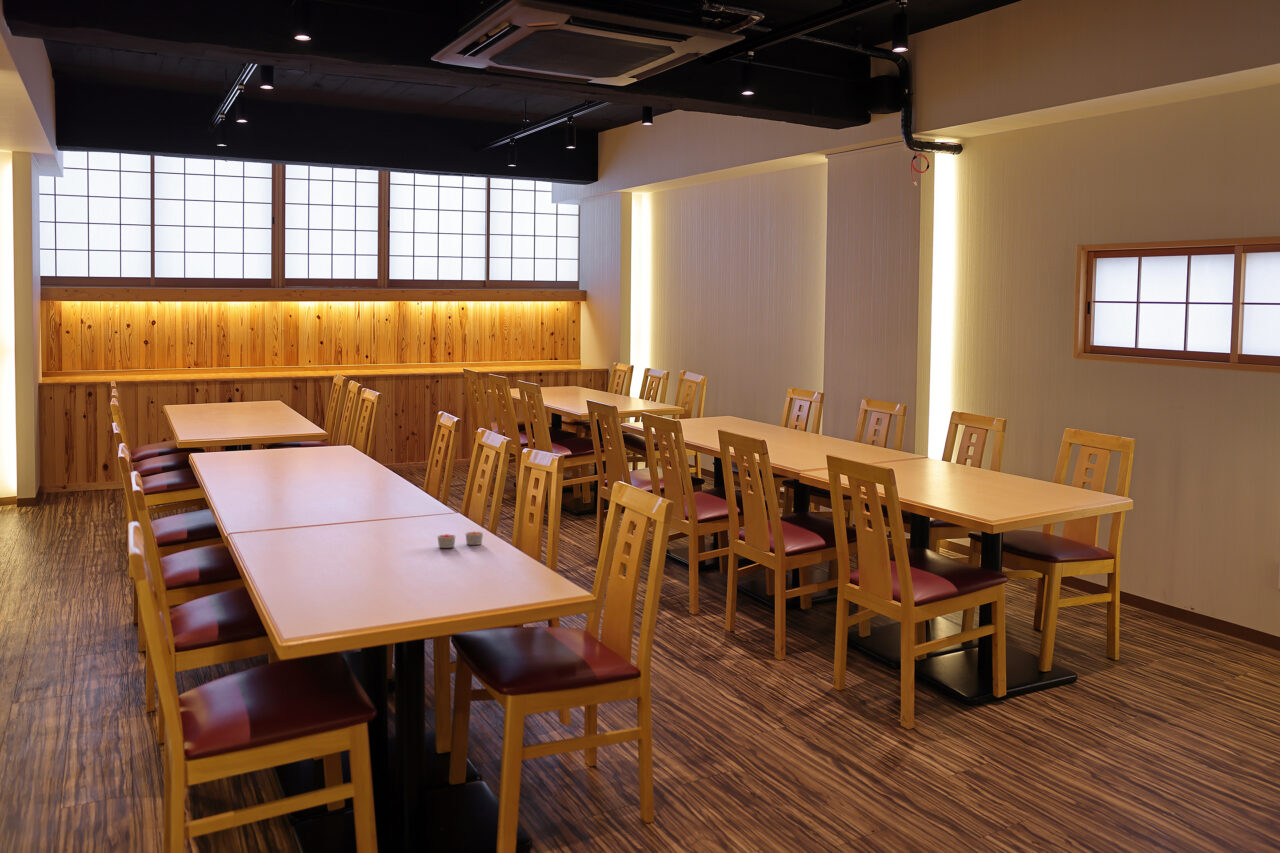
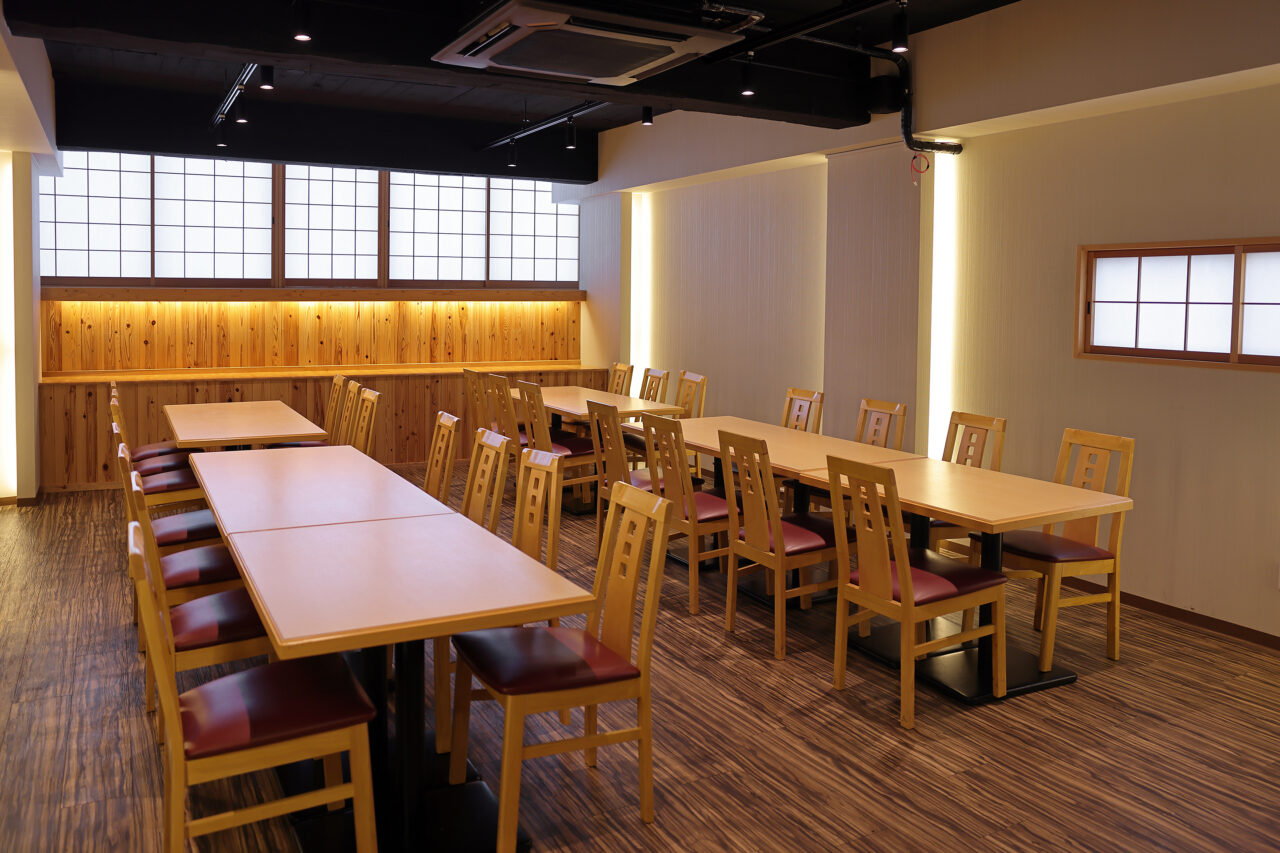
- candle [437,531,484,549]
